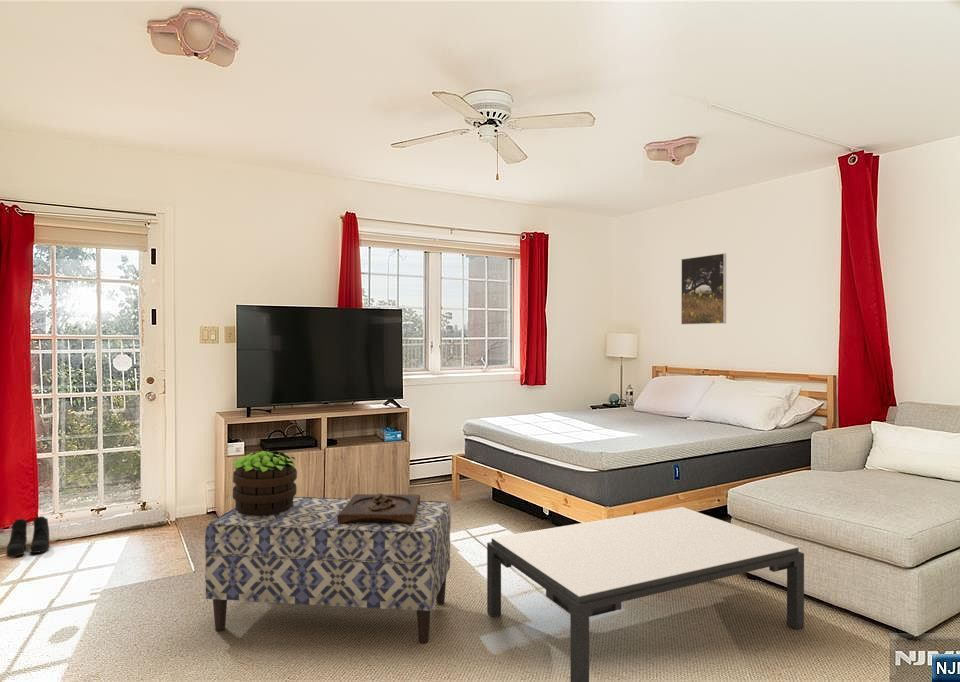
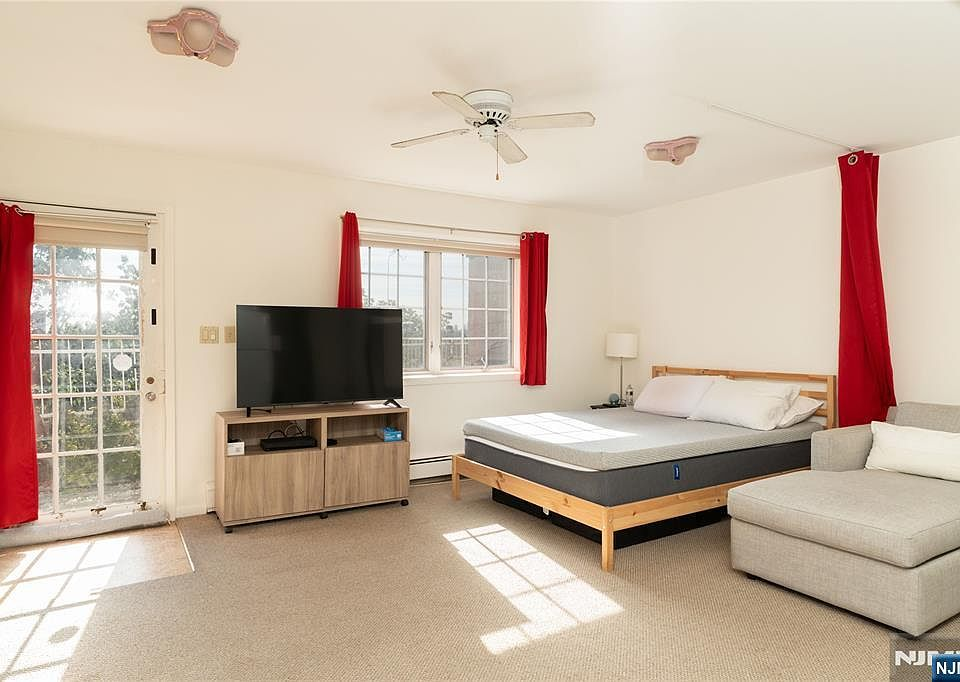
- bench [204,496,452,644]
- coffee table [486,506,805,682]
- wooden tray [337,492,421,524]
- potted plant [231,450,298,515]
- boots [6,515,50,558]
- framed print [680,252,727,325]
